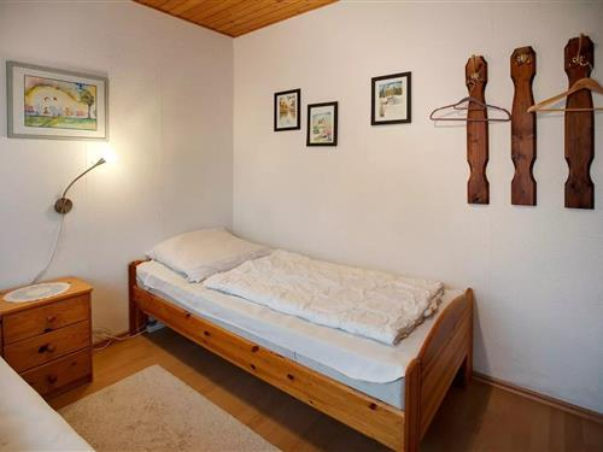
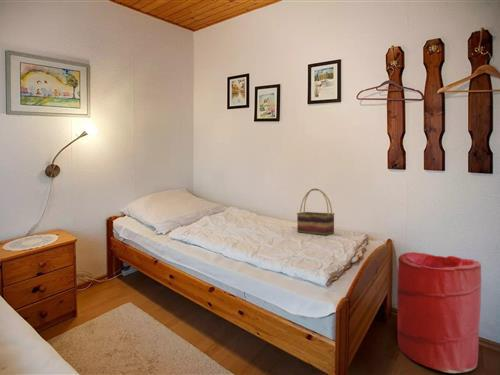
+ laundry hamper [396,251,482,374]
+ woven basket [296,188,335,236]
